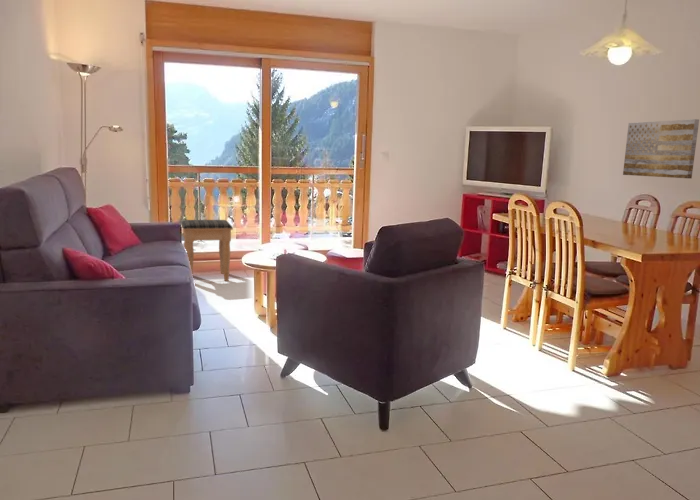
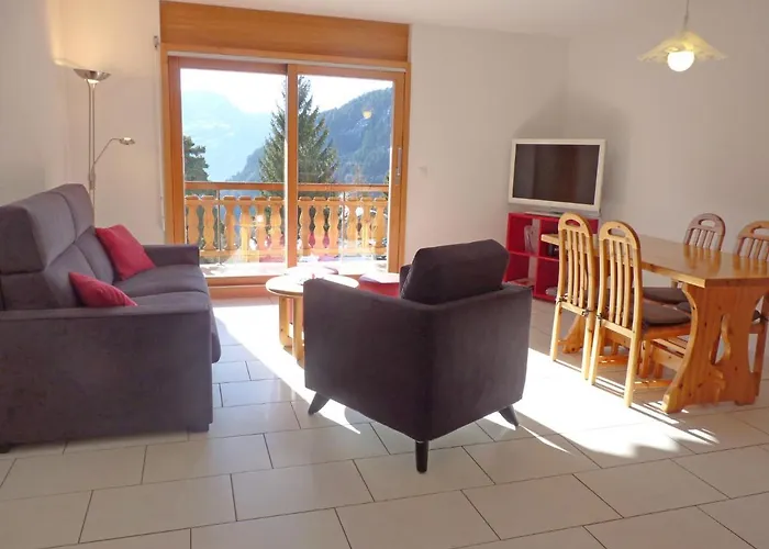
- footstool [181,219,234,282]
- wall art [622,118,700,179]
